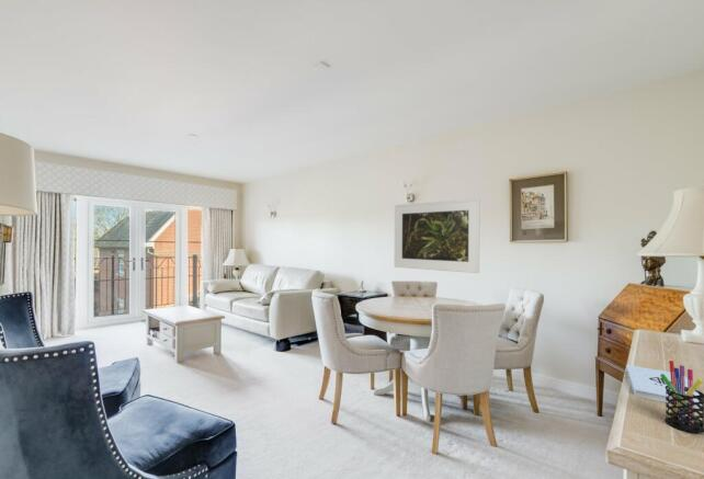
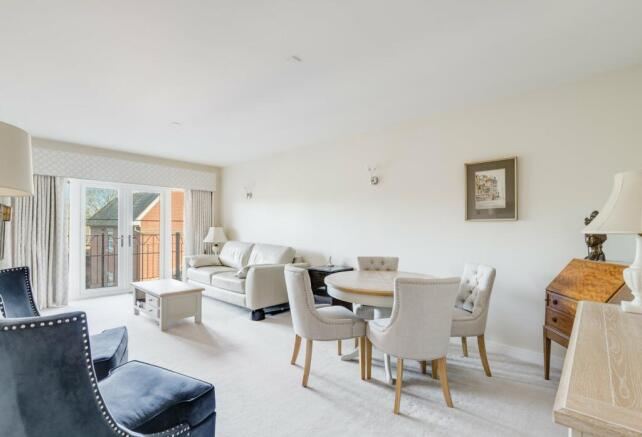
- pen holder [660,360,704,434]
- notepad [625,364,702,409]
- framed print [394,197,481,274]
